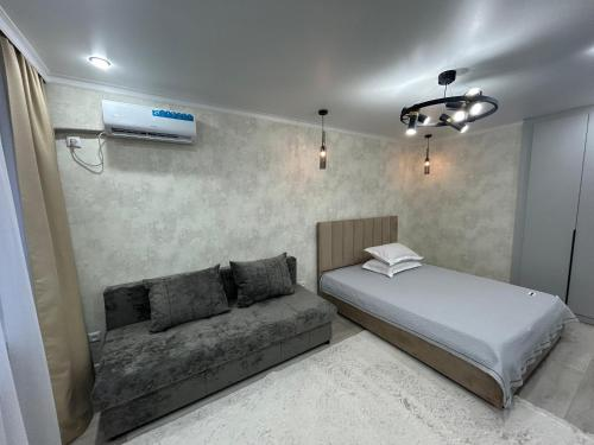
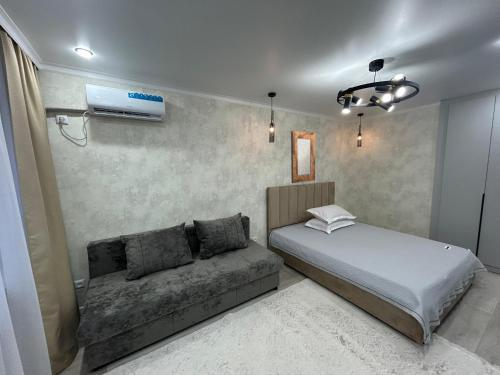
+ home mirror [290,130,316,184]
